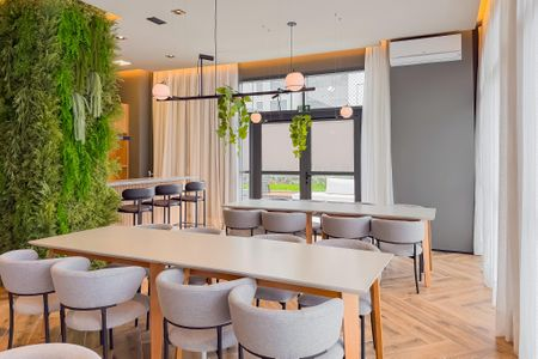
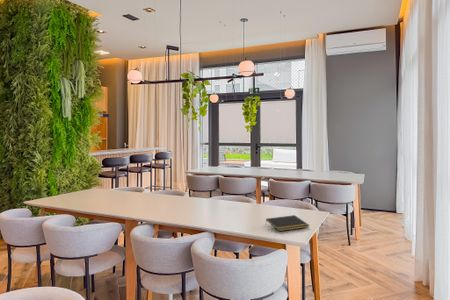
+ notepad [264,214,310,232]
